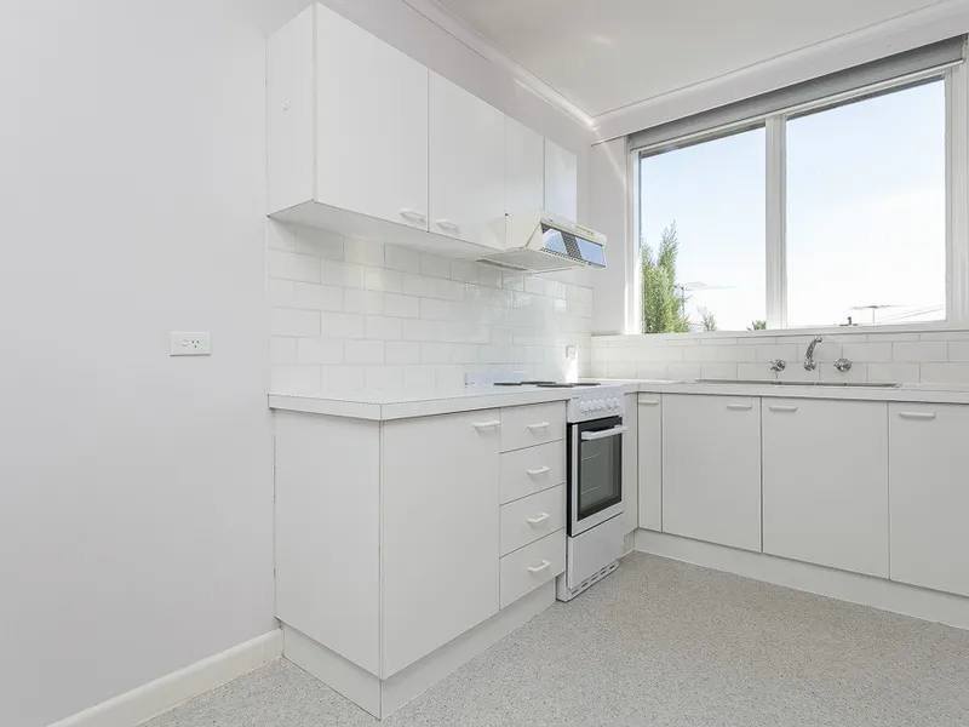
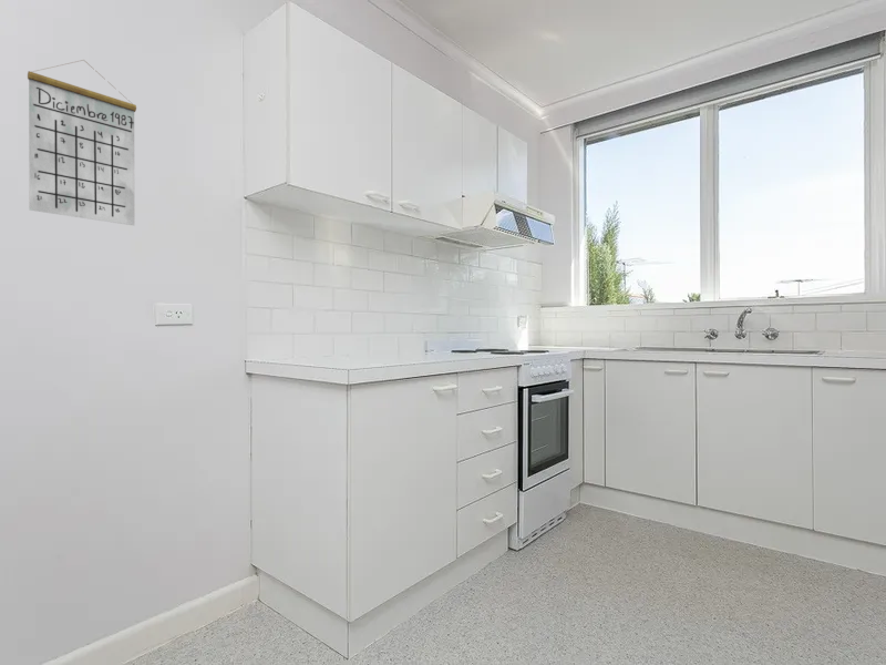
+ calendar [27,59,137,226]
